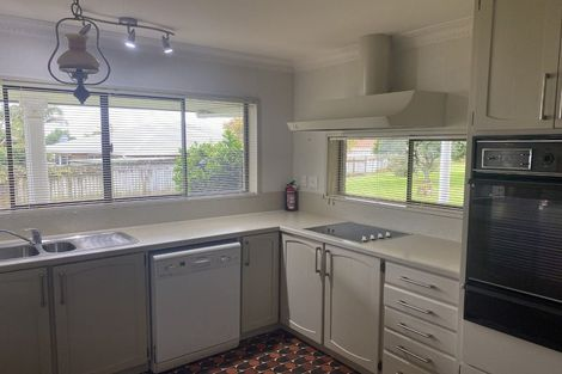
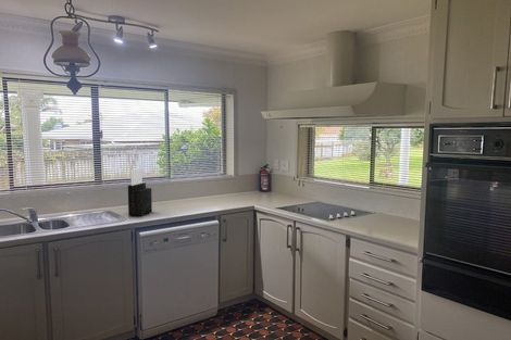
+ knife block [127,167,153,217]
